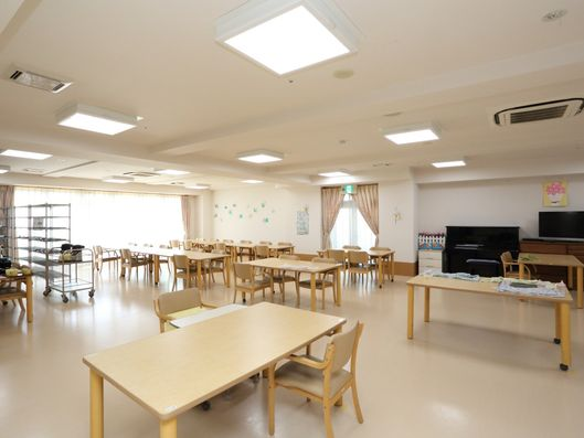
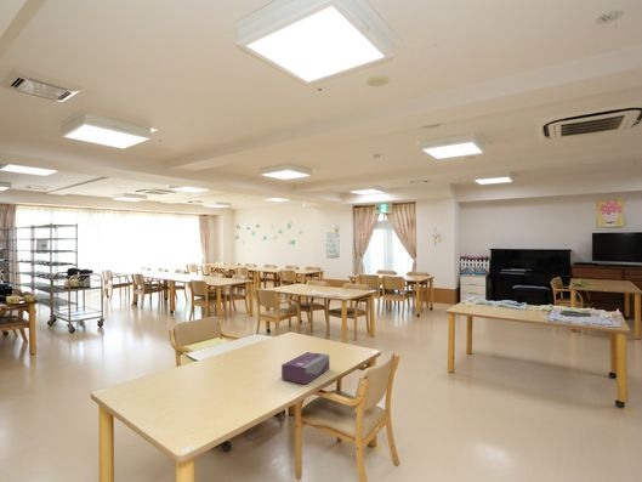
+ tissue box [280,351,330,385]
